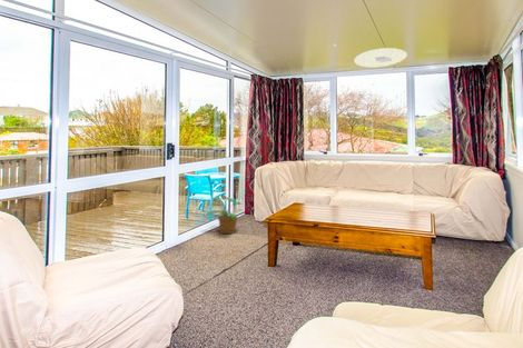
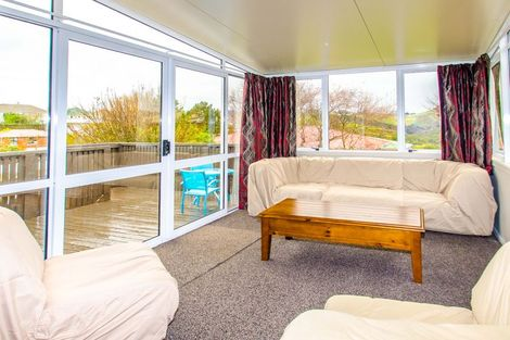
- potted plant [204,196,243,235]
- ceiling light [353,47,408,68]
